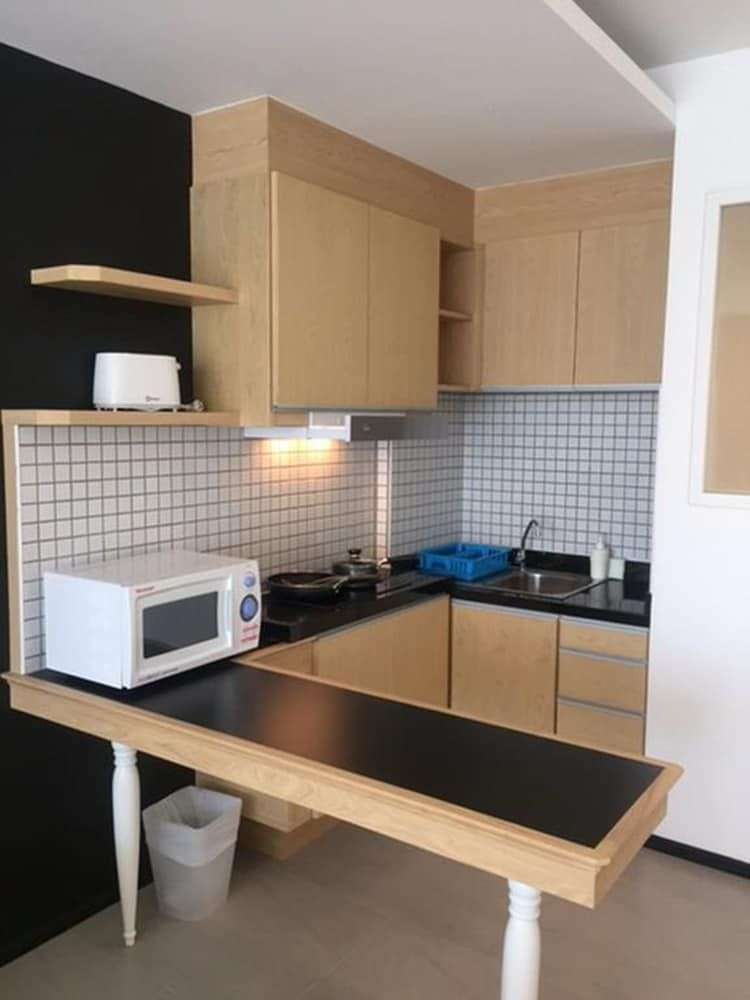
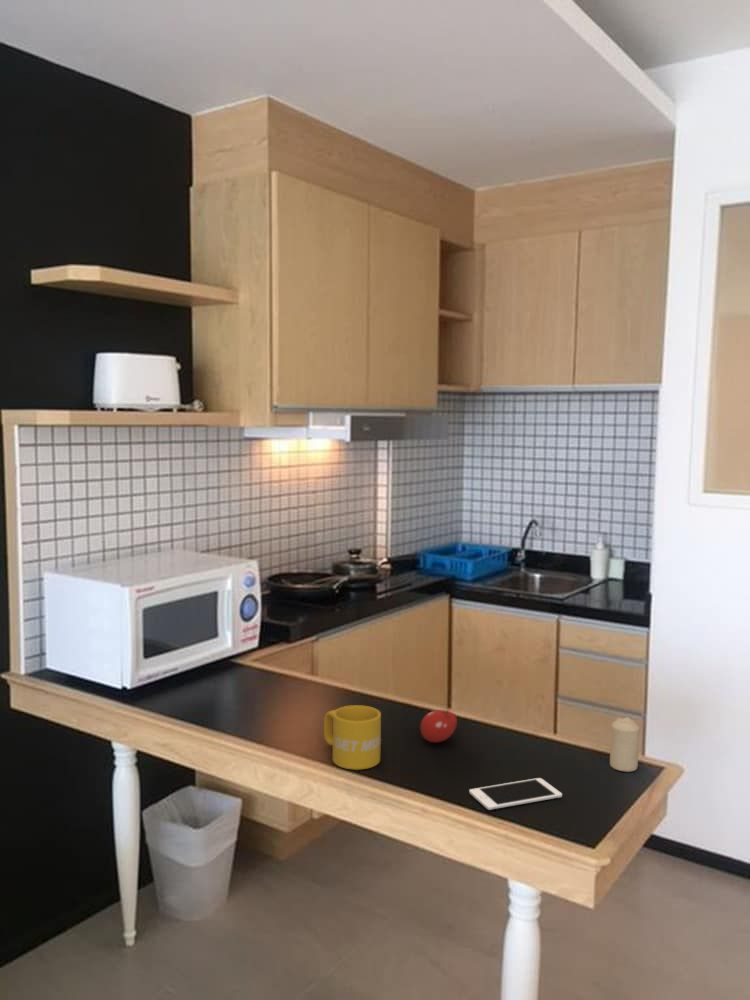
+ candle [609,716,640,773]
+ fruit [419,709,458,743]
+ cell phone [468,777,563,811]
+ mug [323,704,382,771]
